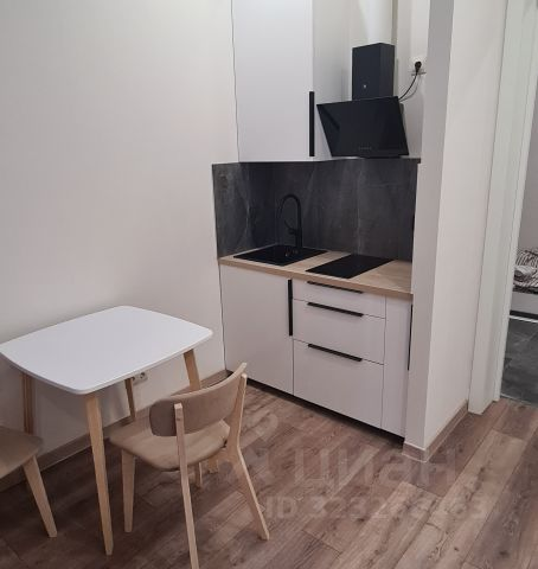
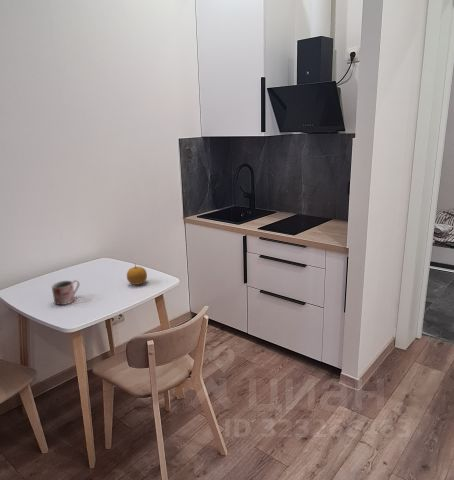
+ mug [51,279,80,306]
+ fruit [126,262,148,286]
